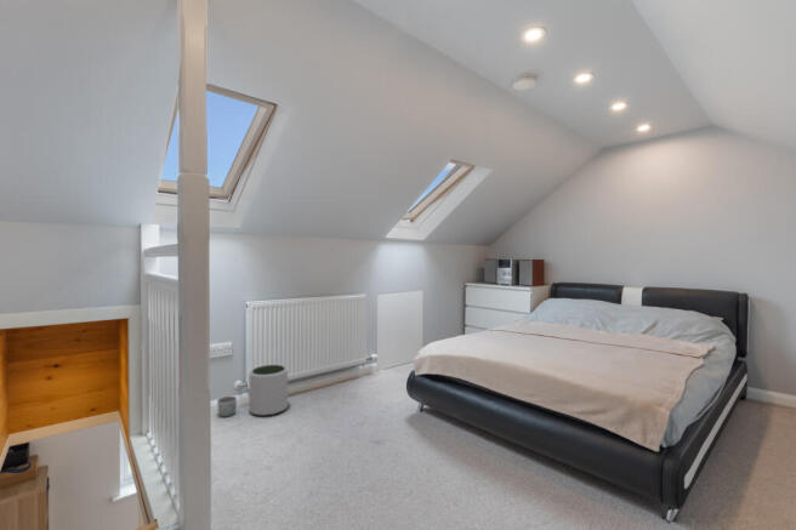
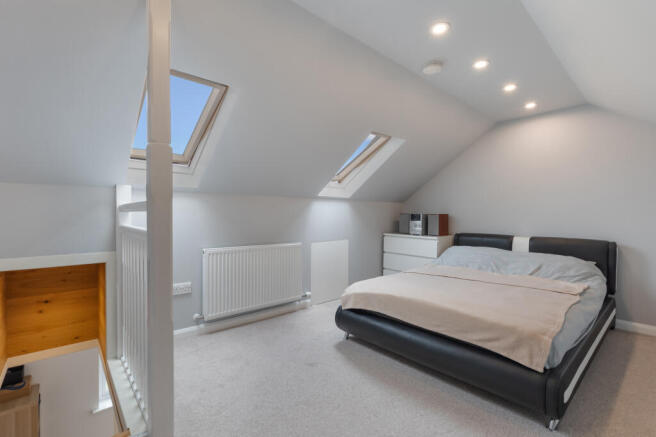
- planter [216,395,238,417]
- plant pot [248,364,289,417]
